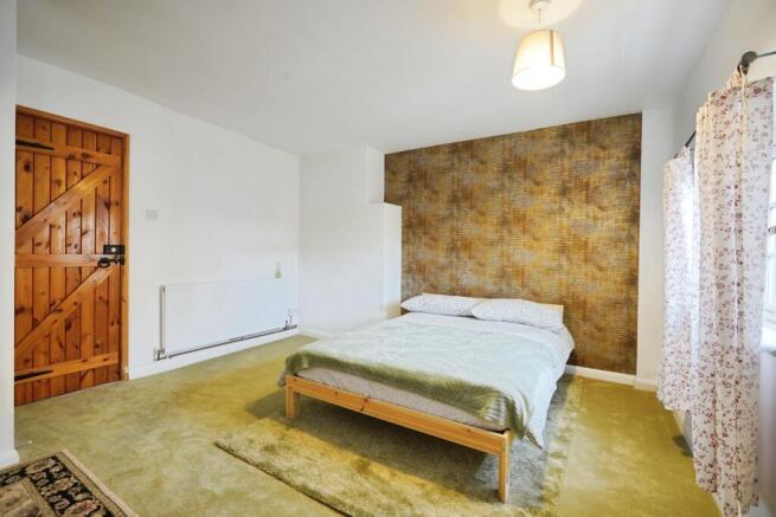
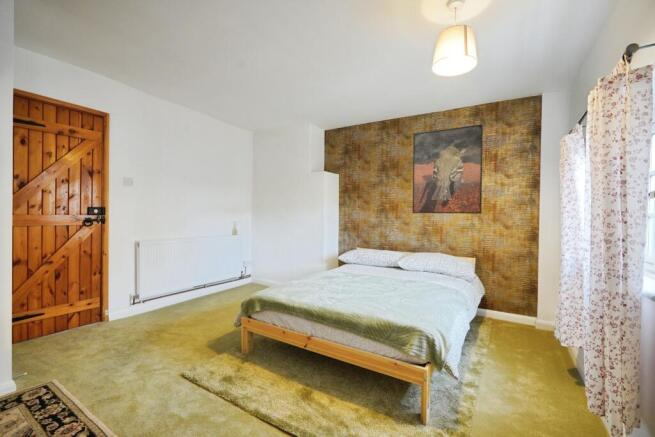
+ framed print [411,123,484,214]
